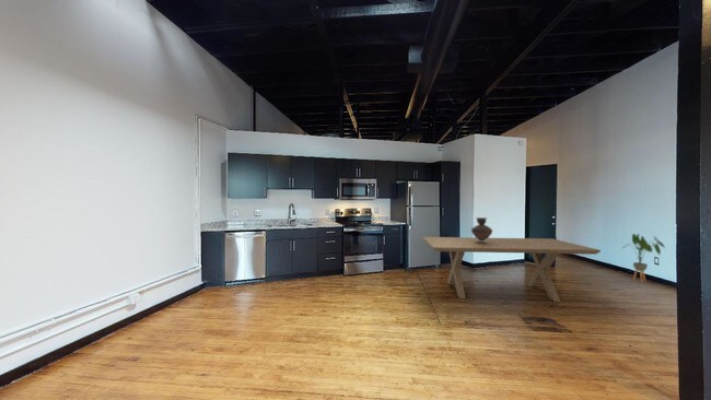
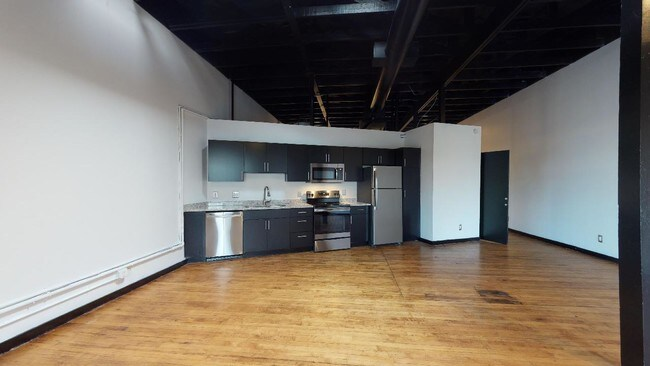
- vessel [470,216,493,242]
- house plant [621,233,666,283]
- dining table [421,236,602,303]
